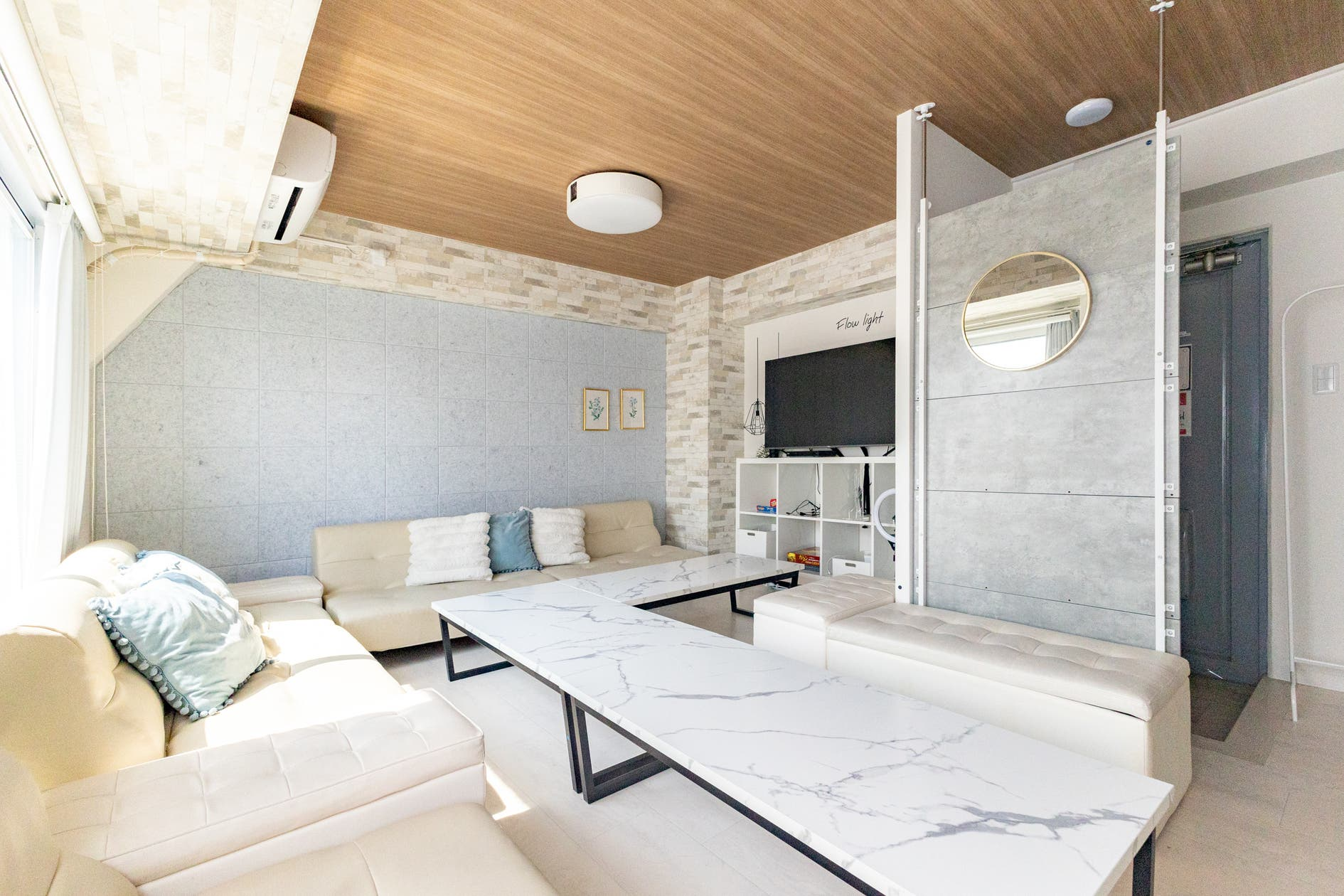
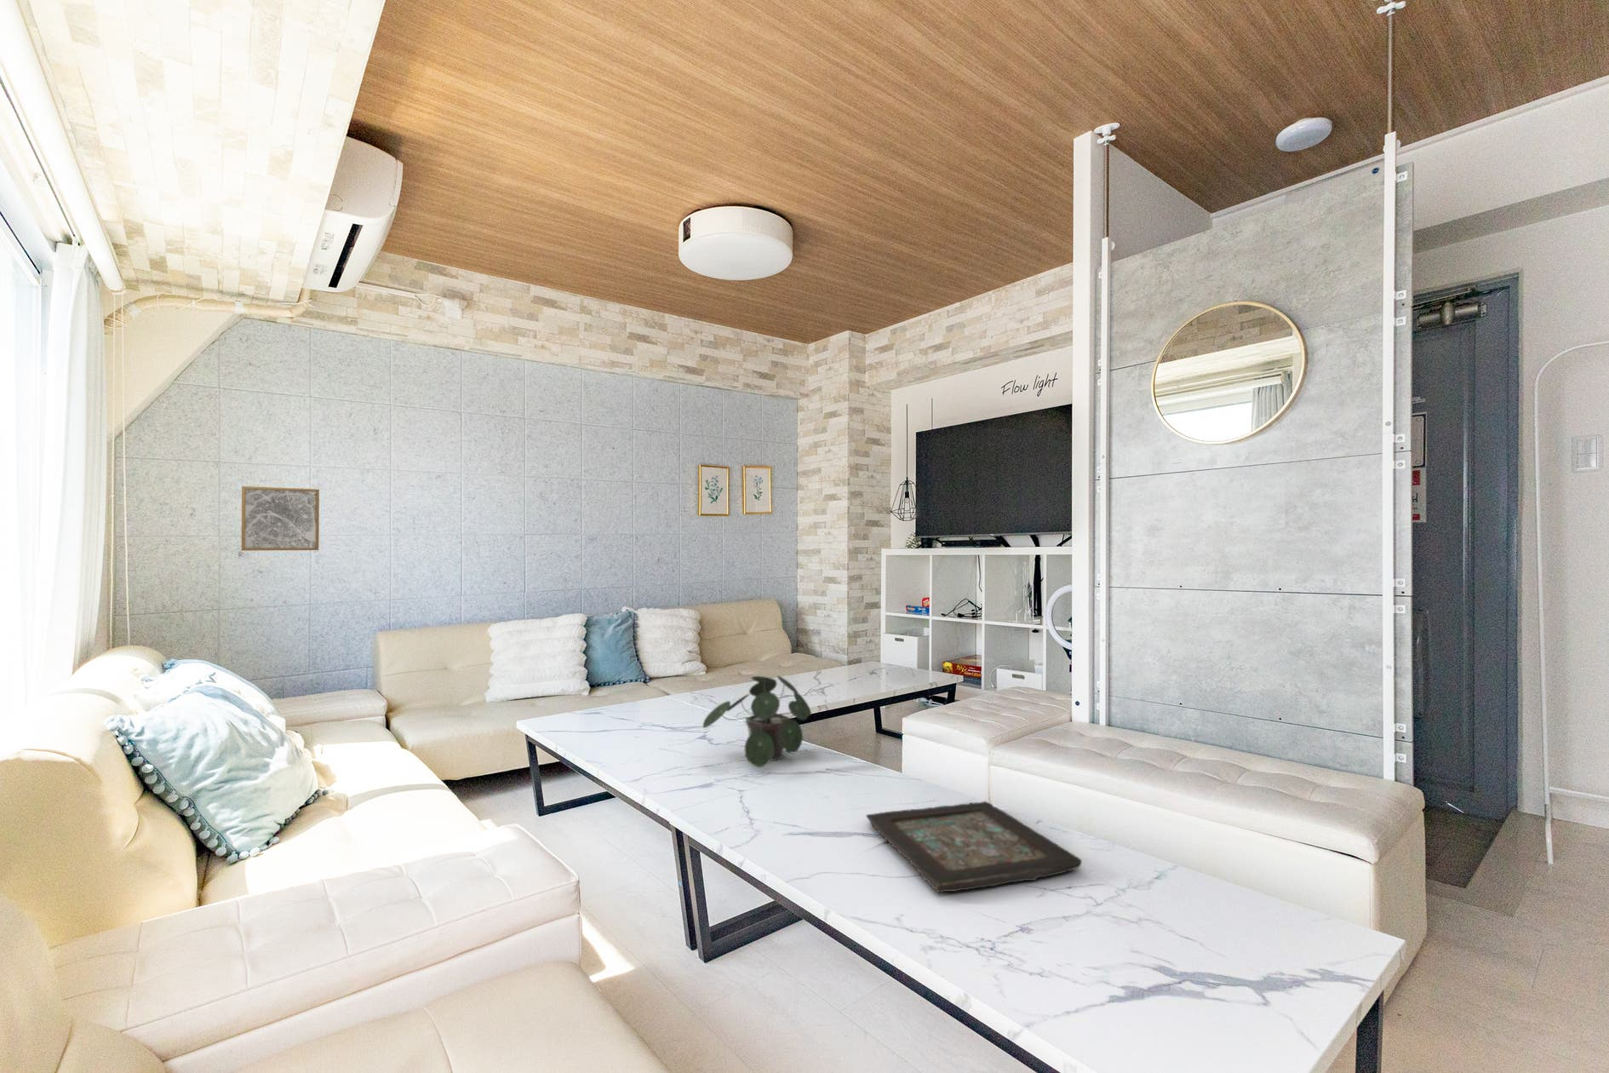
+ wall art [241,485,320,552]
+ potted plant [703,674,812,768]
+ decorative tray [864,800,1083,893]
